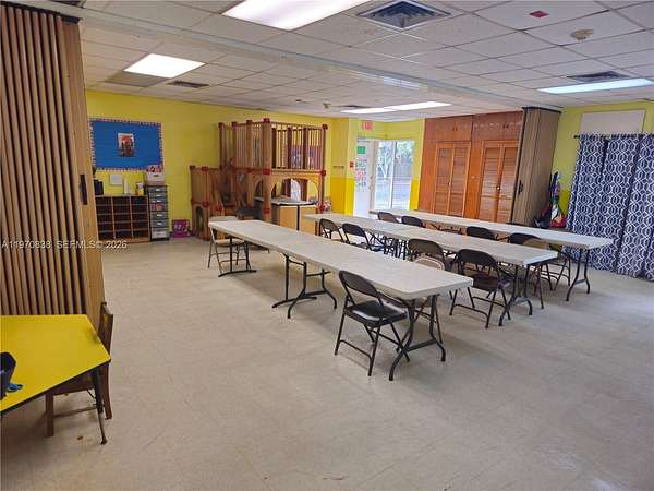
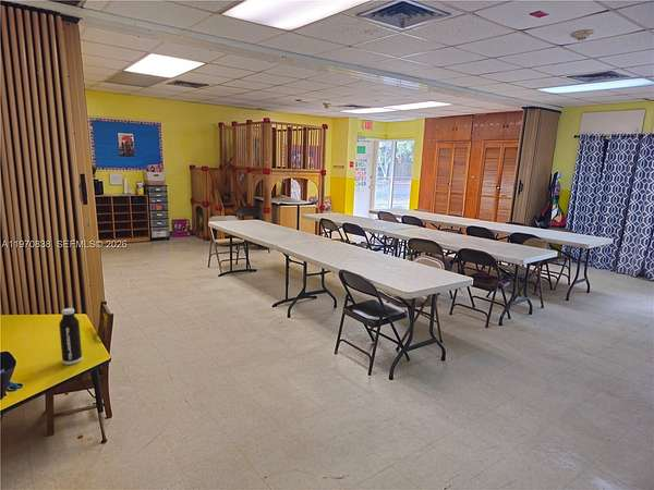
+ water bottle [58,307,83,366]
